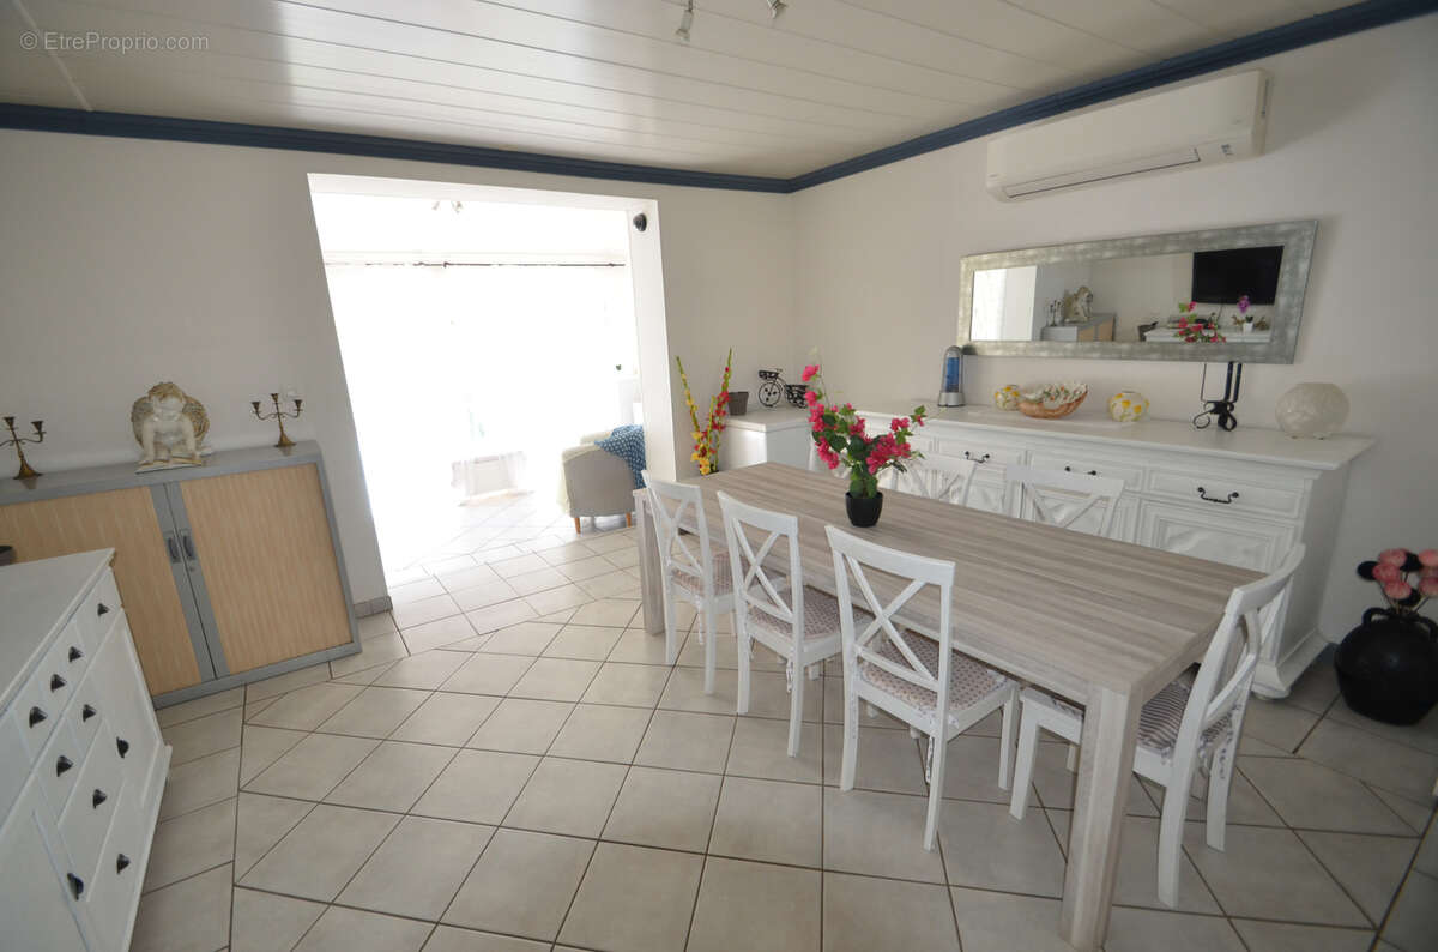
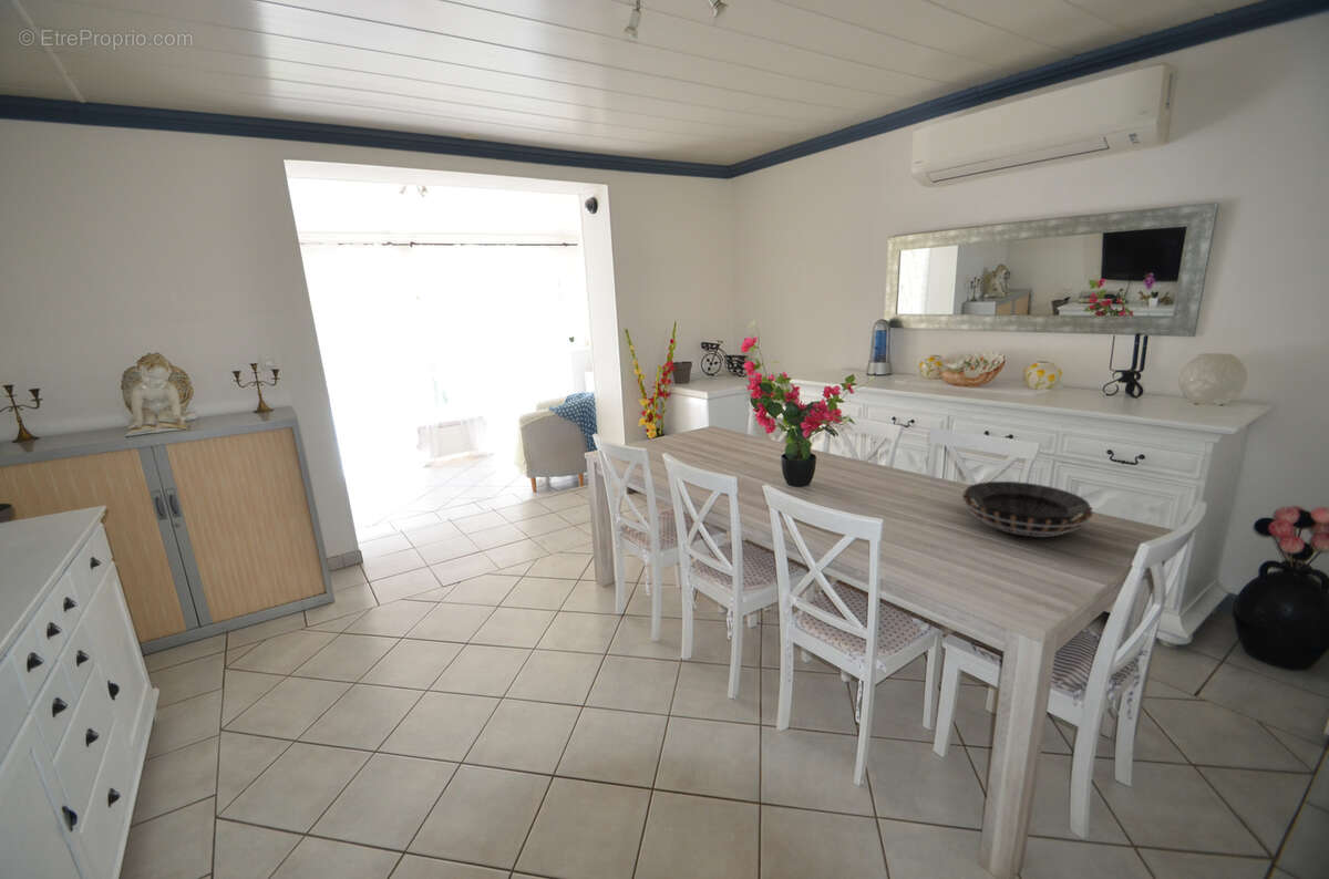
+ decorative bowl [961,480,1094,538]
